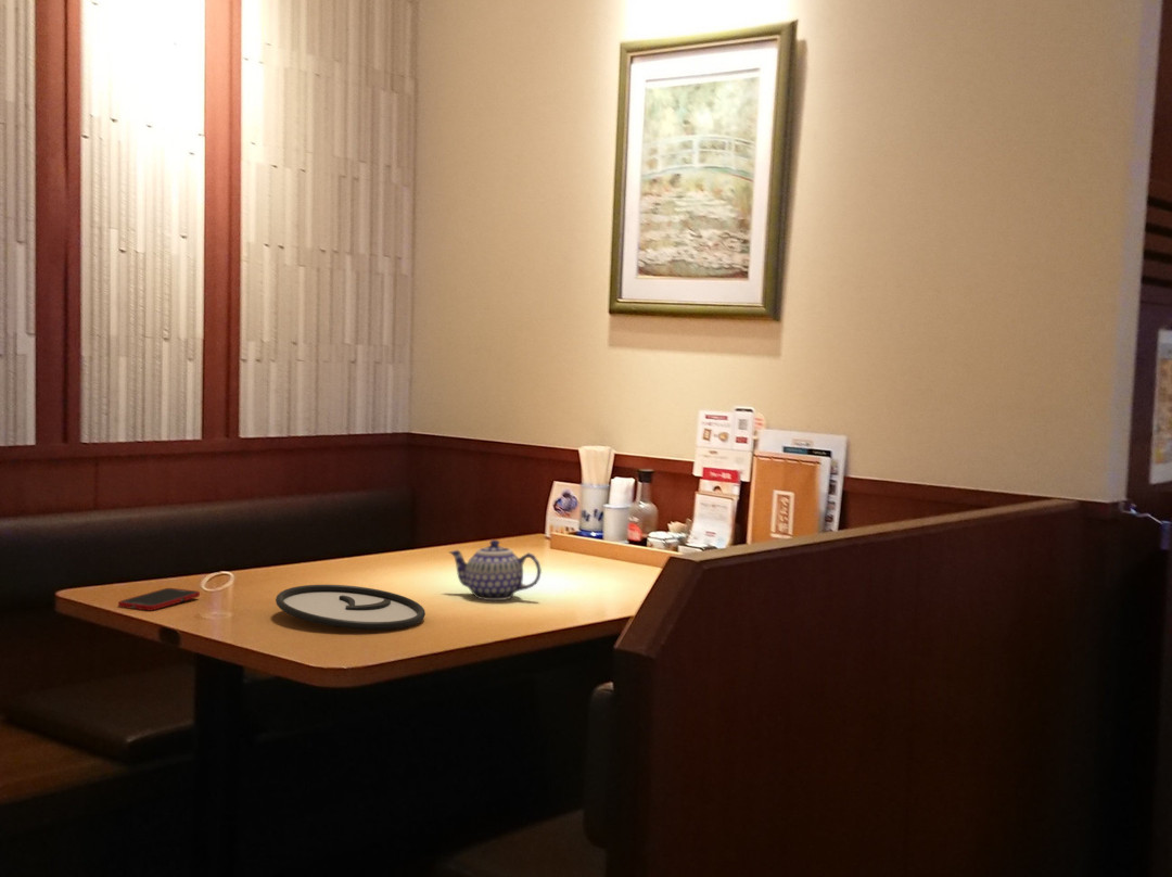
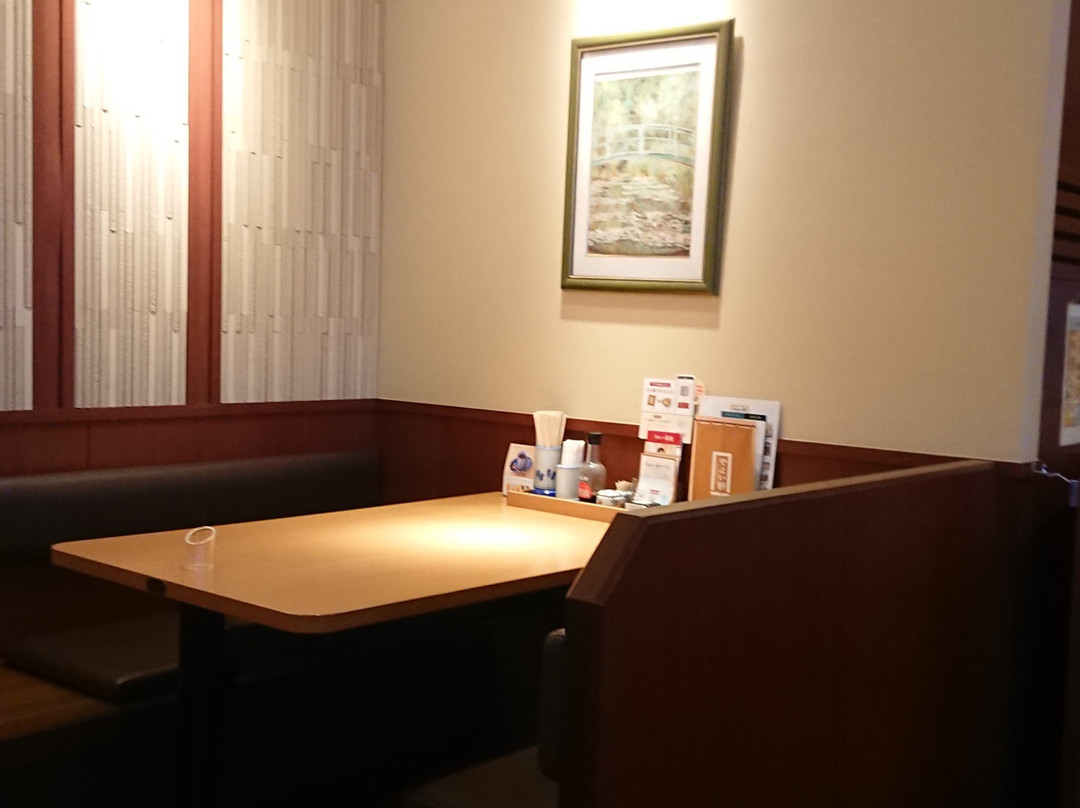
- plate [275,584,426,631]
- cell phone [117,587,201,612]
- teapot [448,538,543,601]
